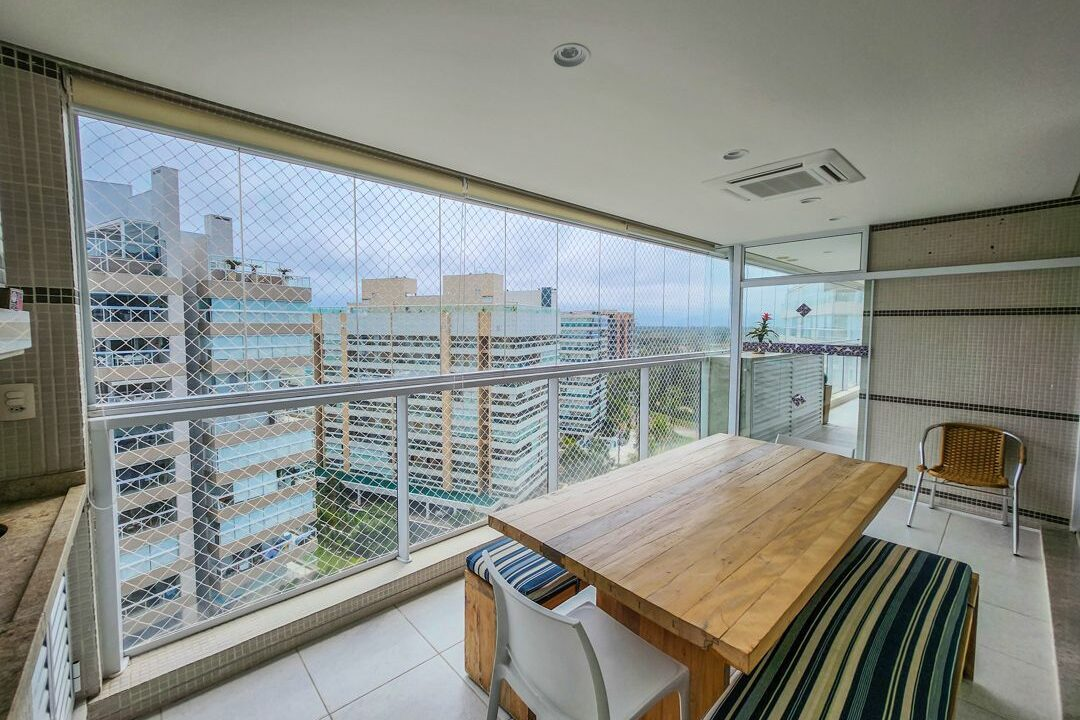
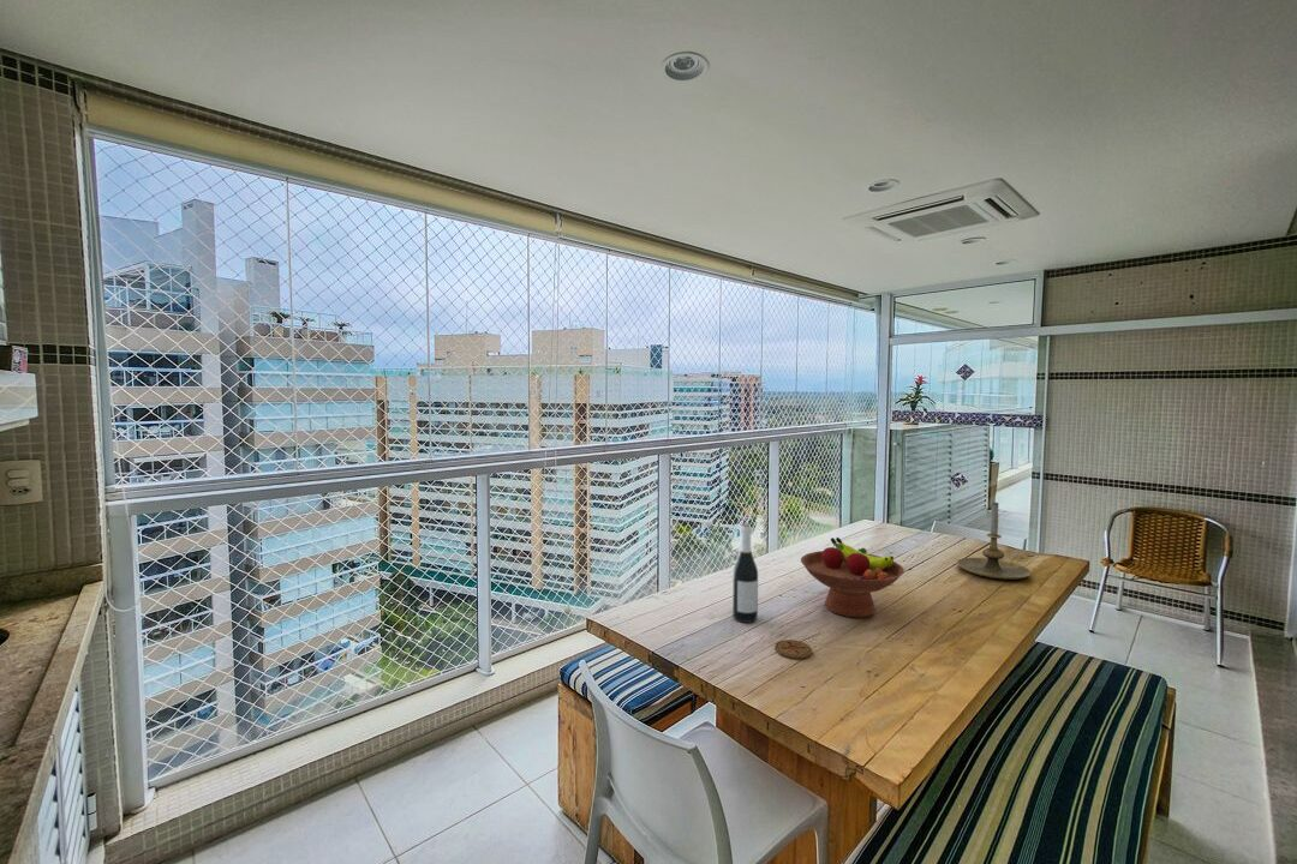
+ fruit bowl [800,536,905,619]
+ candle holder [956,502,1032,581]
+ wine bottle [731,523,759,624]
+ coaster [773,638,813,660]
